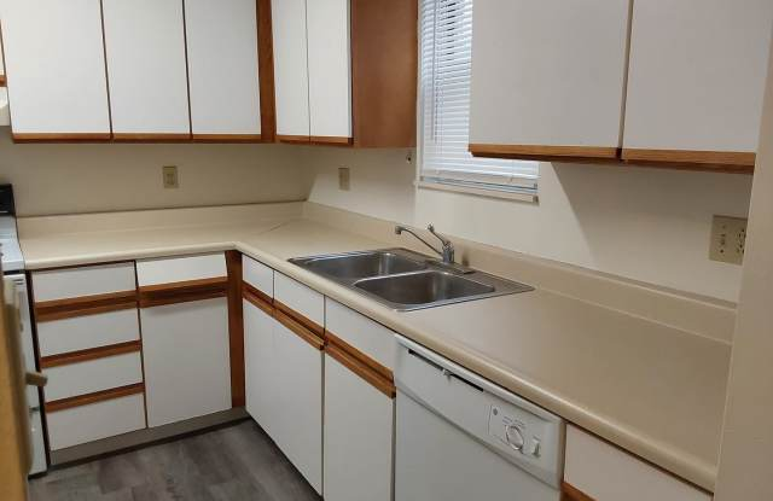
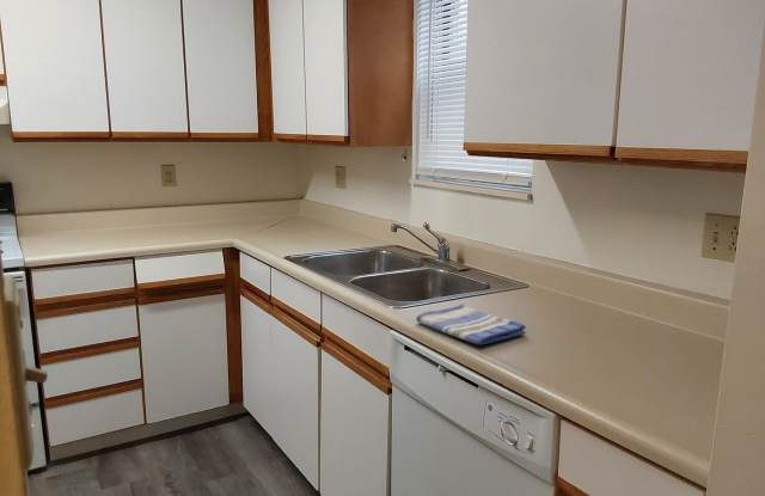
+ dish towel [415,304,527,345]
